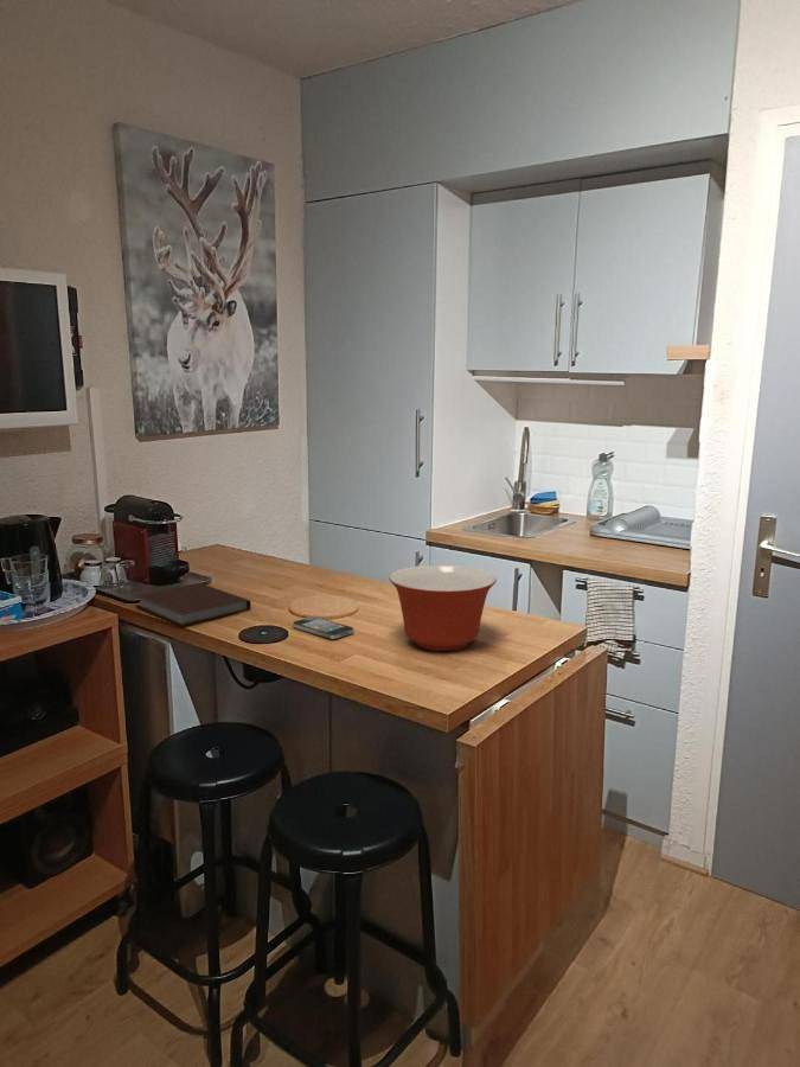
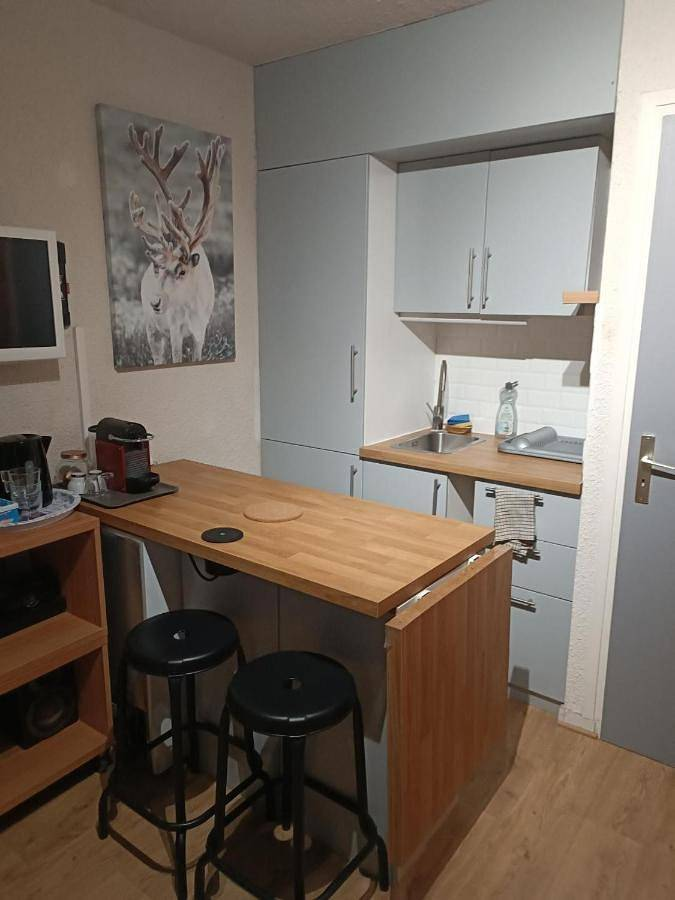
- smartphone [292,615,354,640]
- mixing bowl [388,564,498,652]
- notebook [134,582,252,627]
